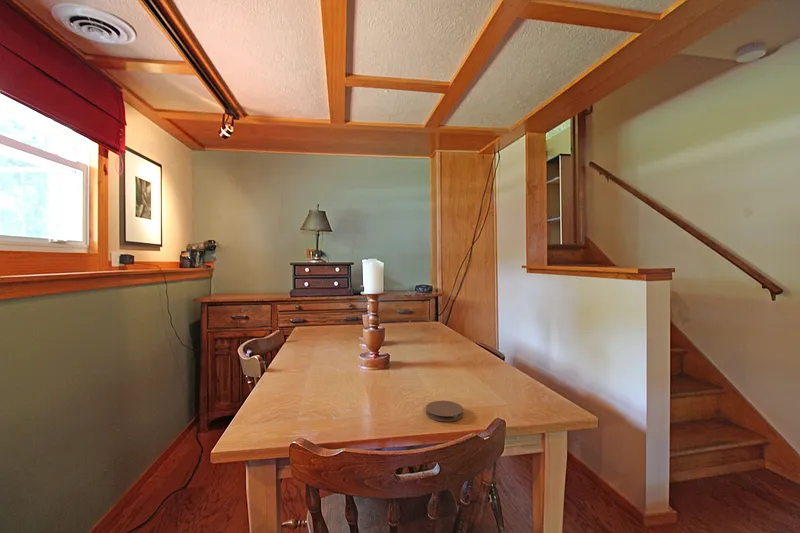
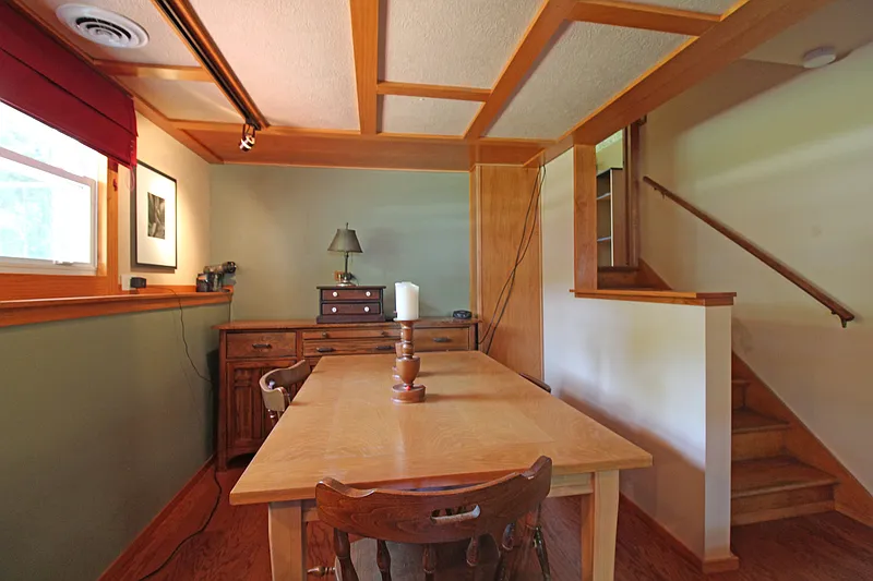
- coaster [425,400,464,423]
